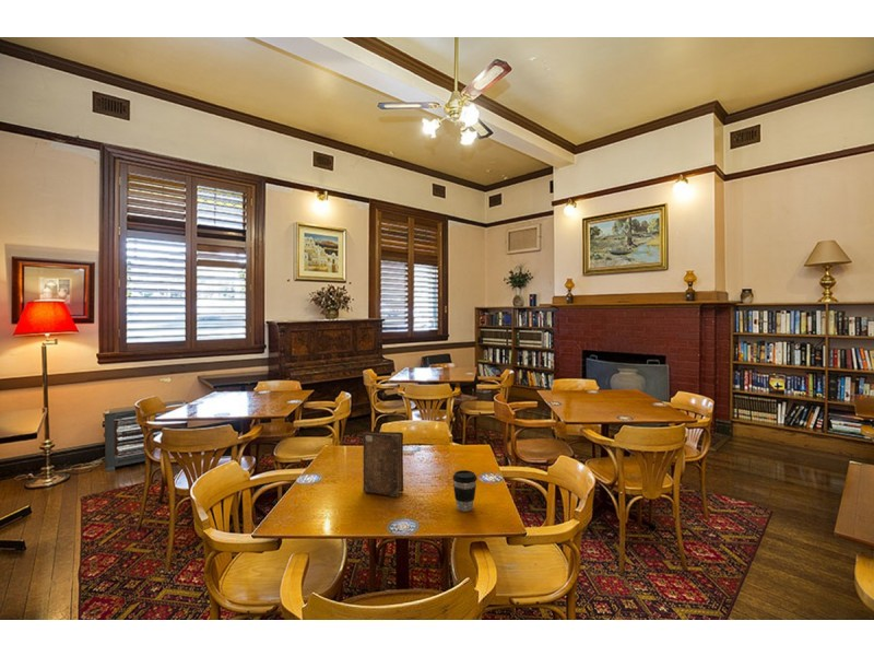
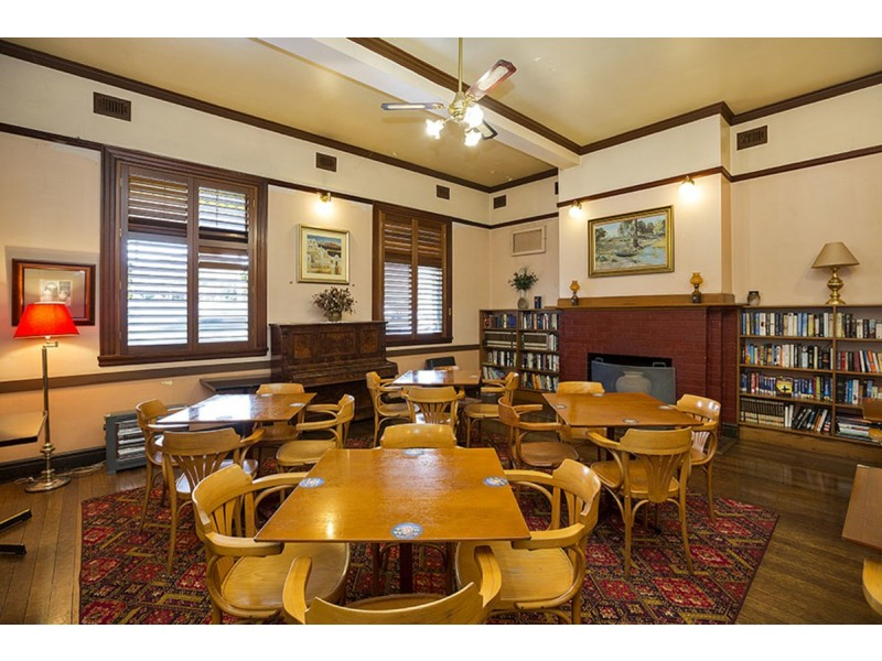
- coffee cup [452,469,477,513]
- book [362,430,404,497]
